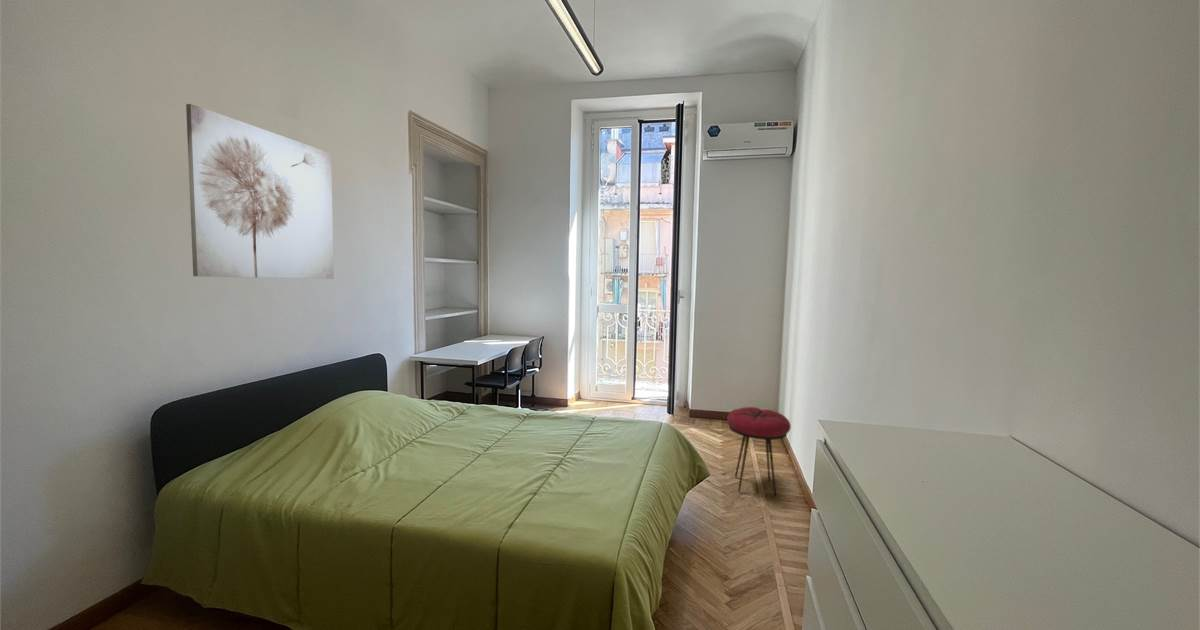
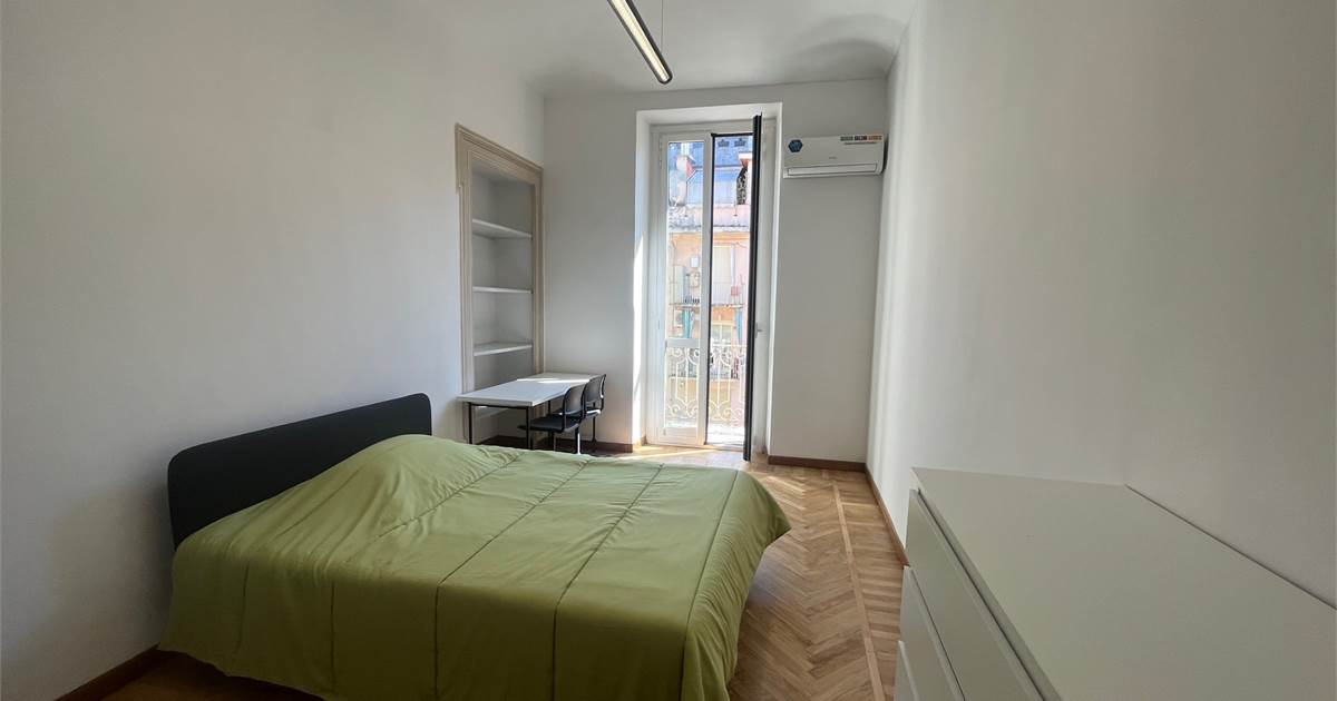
- wall art [185,103,335,280]
- stool [726,406,792,497]
